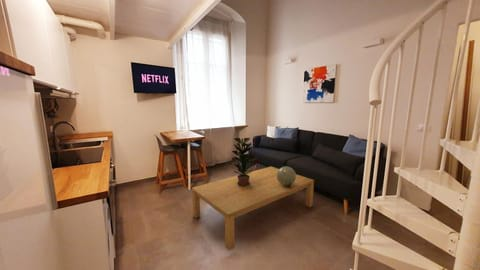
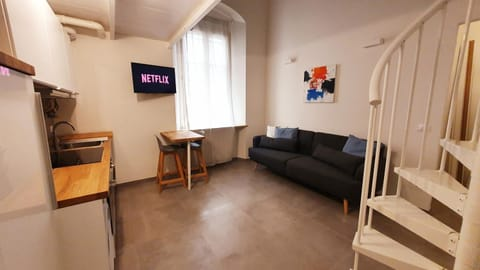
- decorative sphere [277,166,297,188]
- coffee table [191,166,315,251]
- potted plant [230,137,258,187]
